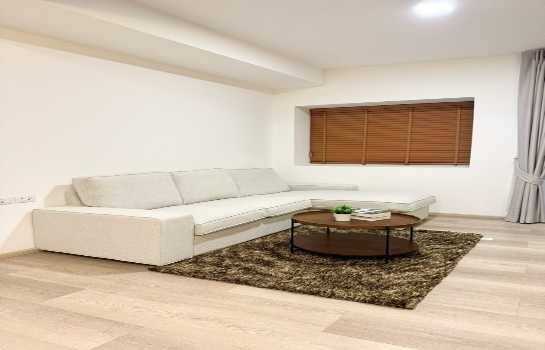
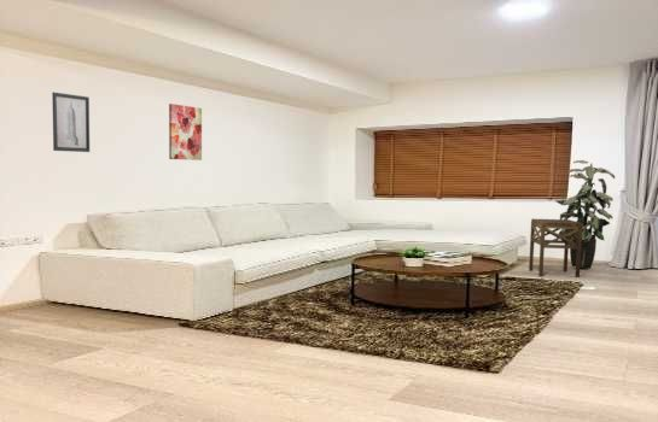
+ indoor plant [554,159,616,270]
+ wall art [51,92,91,153]
+ wall art [168,102,203,162]
+ side table [528,217,583,279]
